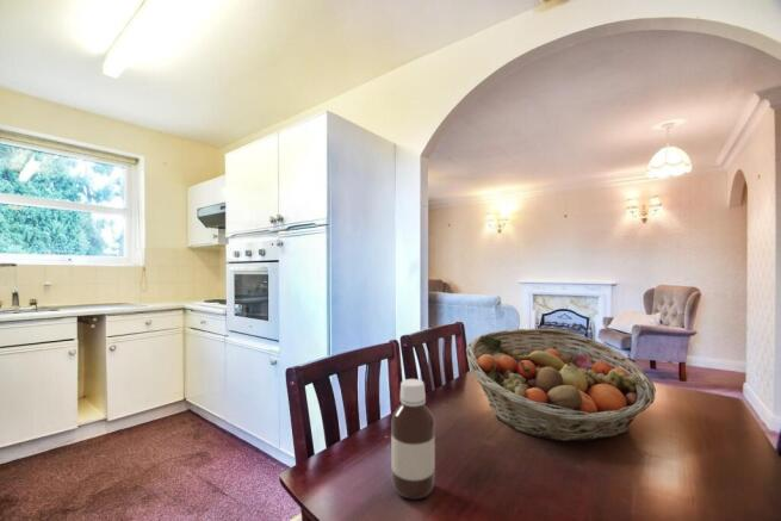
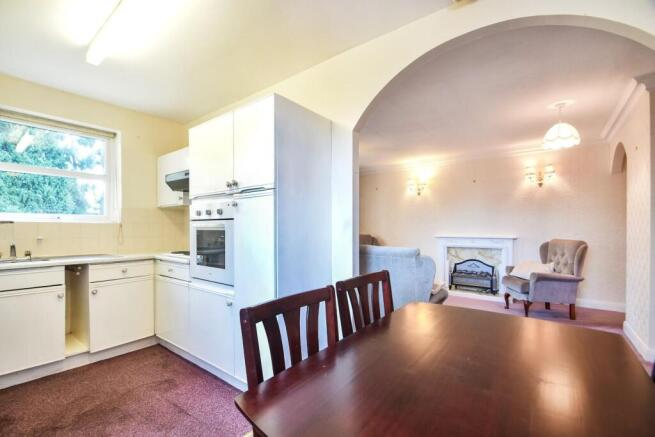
- fruit basket [465,328,657,442]
- bottle [390,378,436,501]
